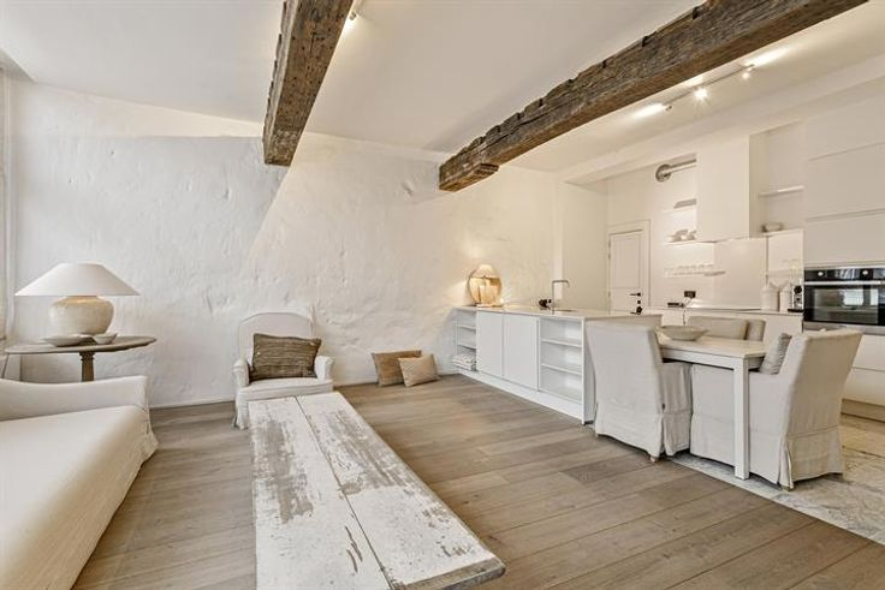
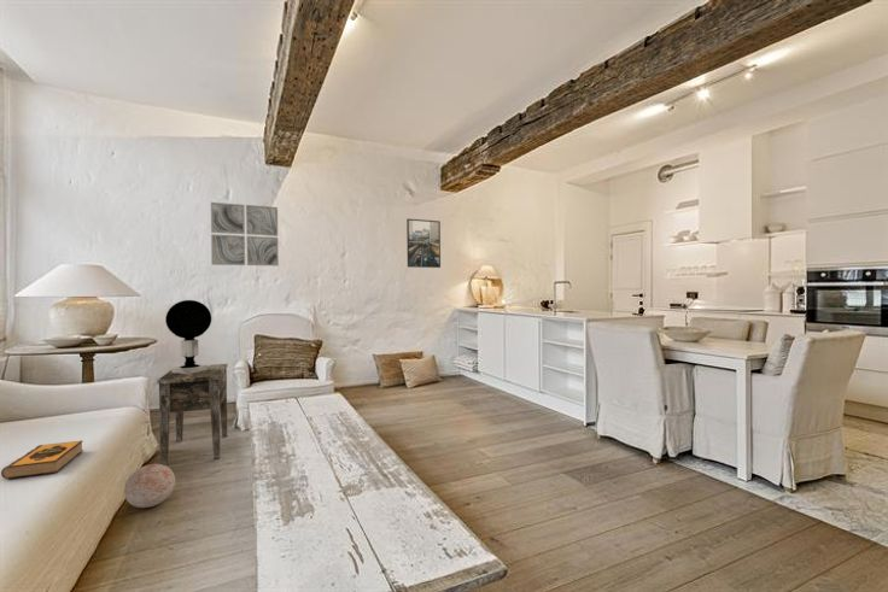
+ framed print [405,217,442,269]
+ side table [156,363,229,467]
+ table lamp [164,299,212,374]
+ wall art [210,201,280,268]
+ hardback book [0,439,84,480]
+ decorative ball [123,463,176,509]
